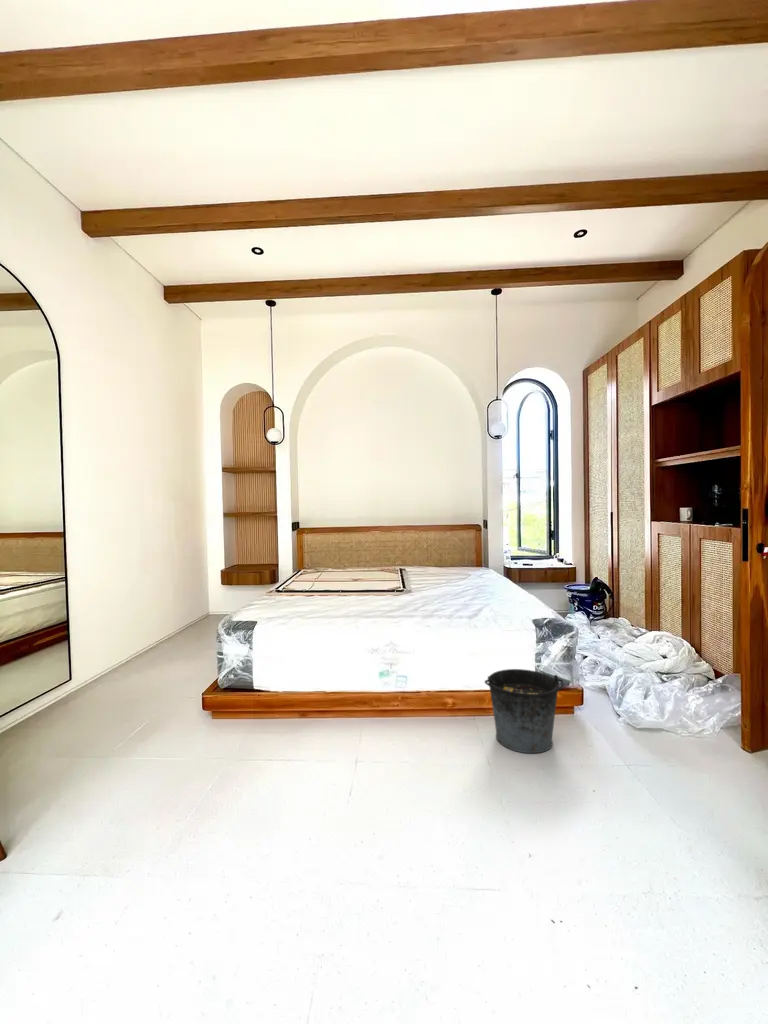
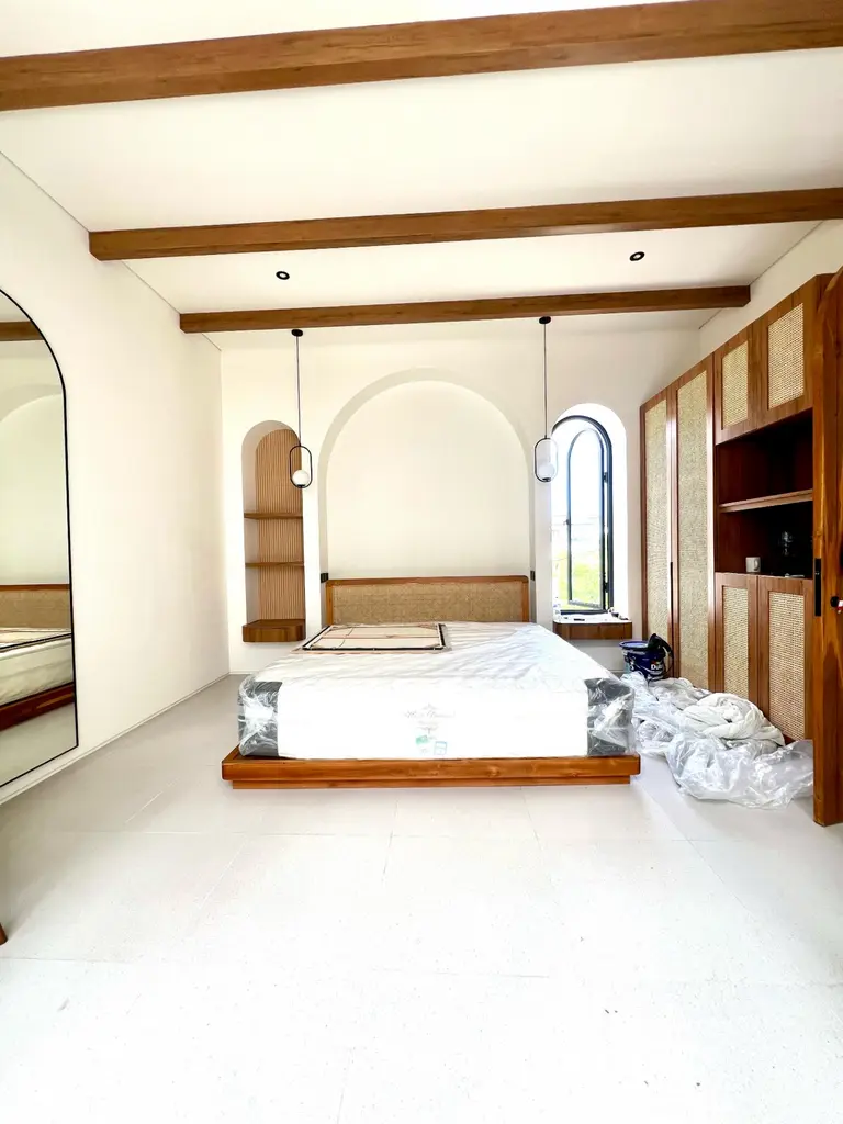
- bucket [484,668,565,754]
